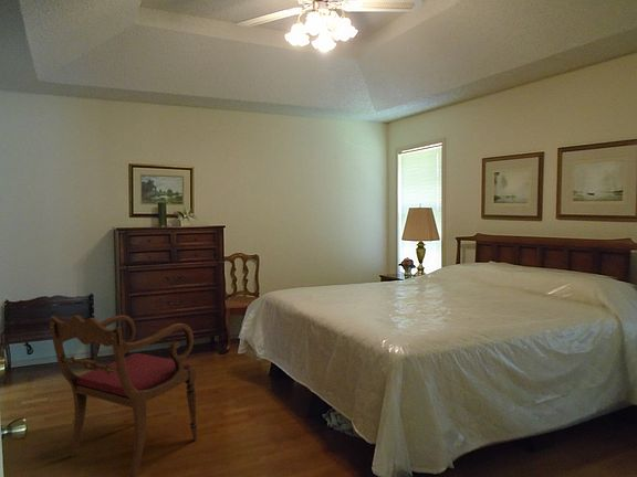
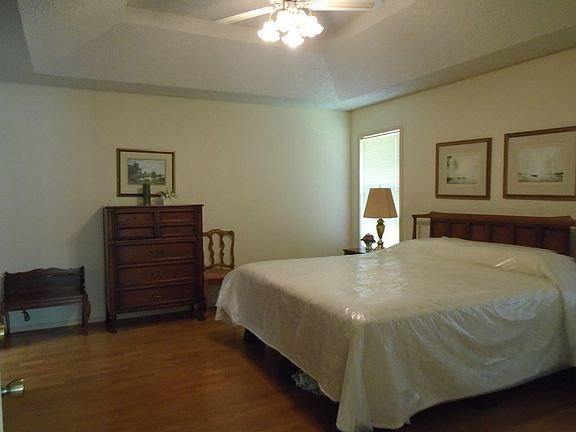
- armchair [49,315,199,477]
